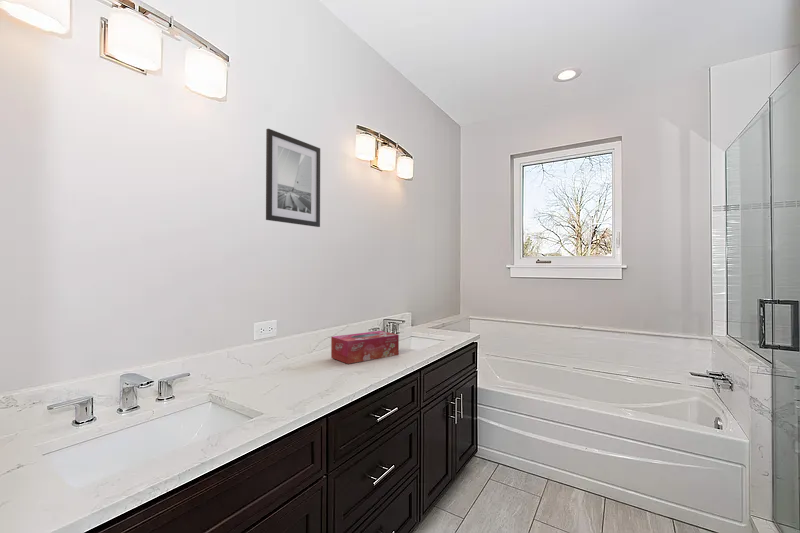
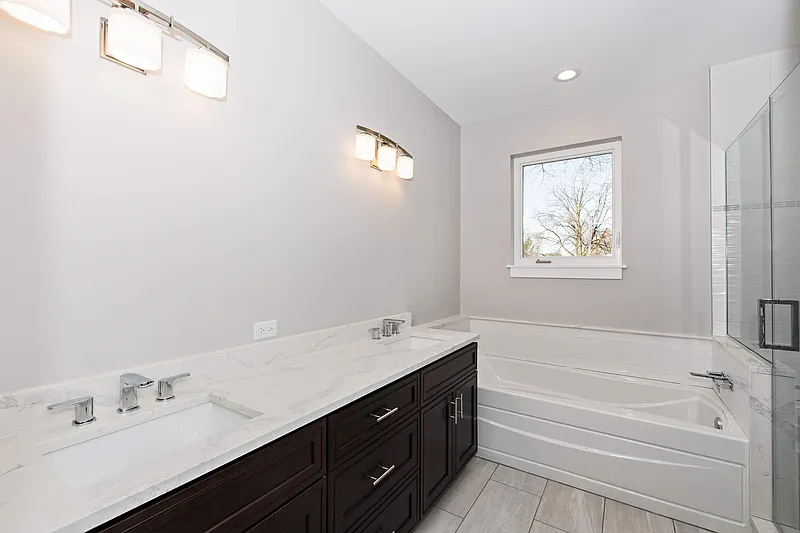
- wall art [265,128,321,228]
- tissue box [330,330,400,365]
